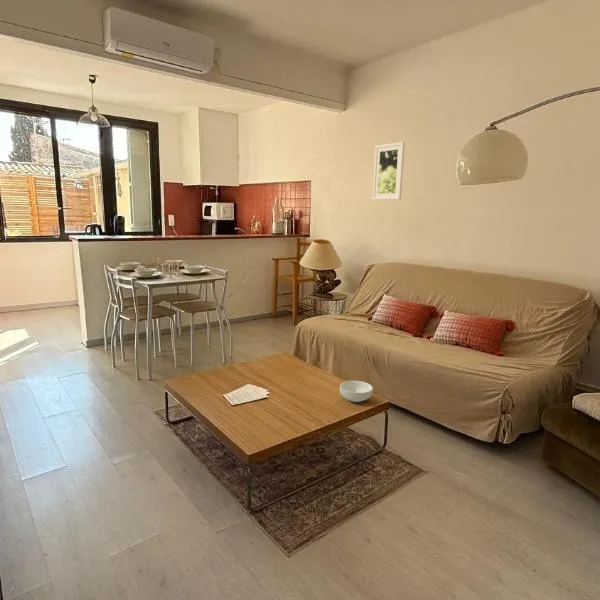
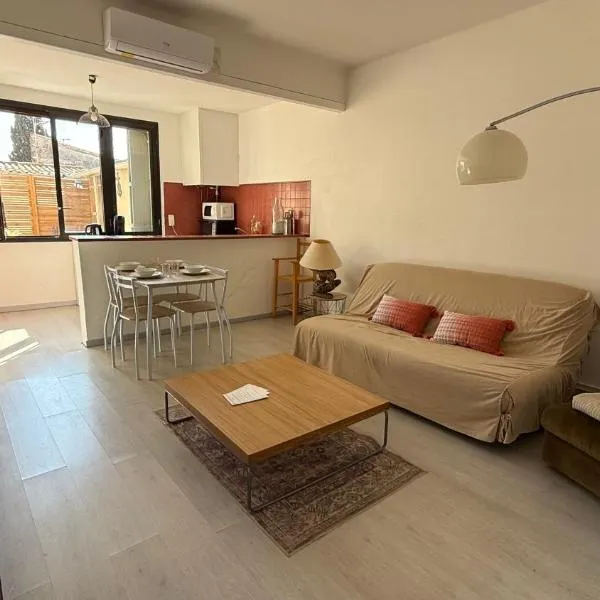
- cereal bowl [339,380,374,403]
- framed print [371,141,406,201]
